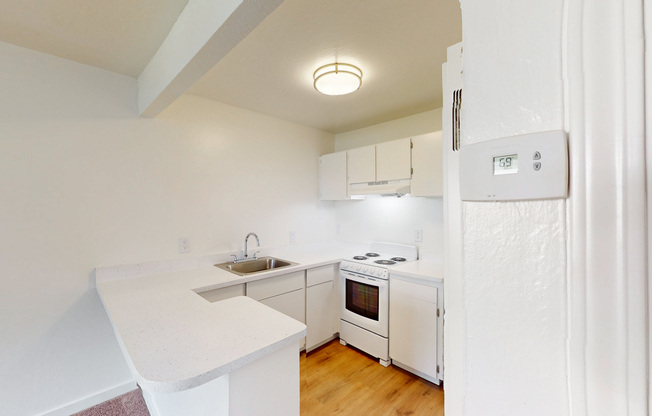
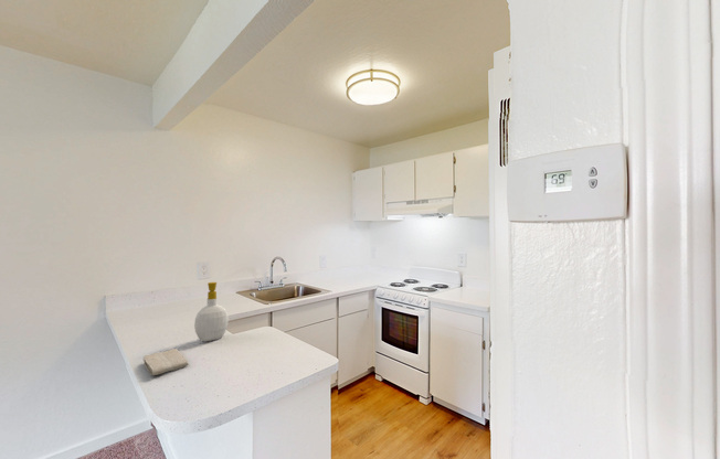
+ washcloth [142,348,190,376]
+ soap bottle [193,281,230,342]
